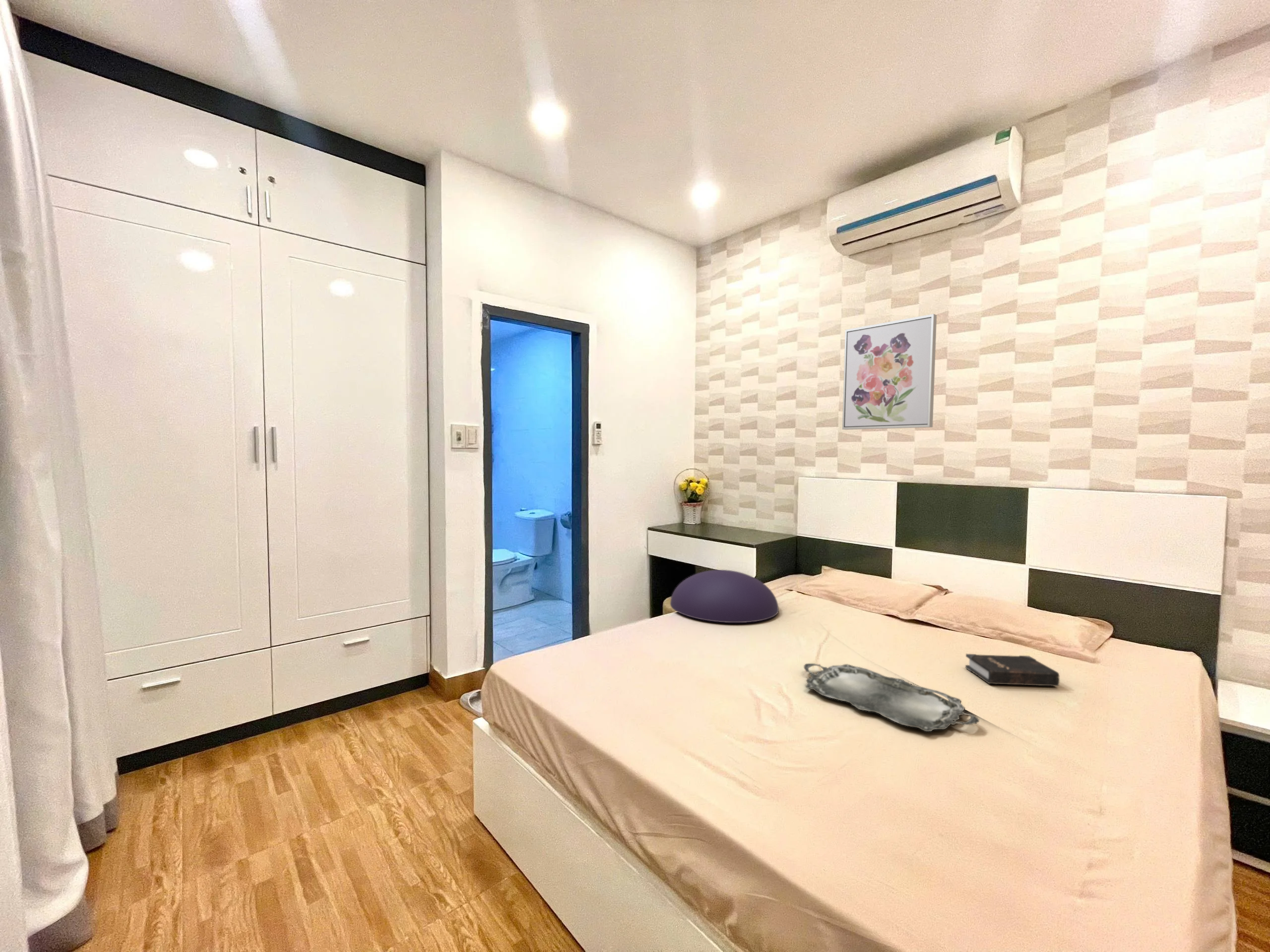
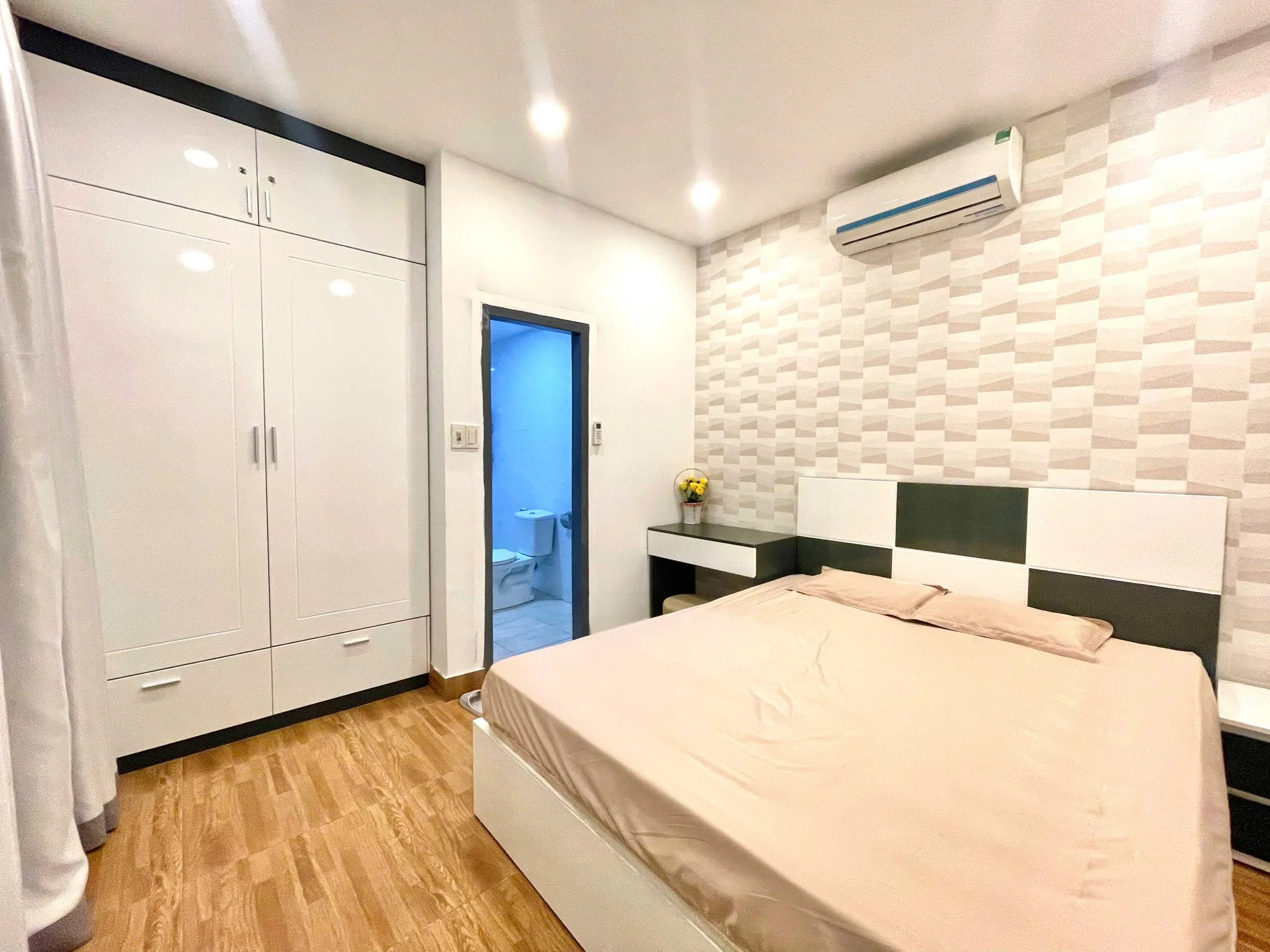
- hardback book [965,654,1060,687]
- wall art [842,313,937,430]
- cushion [670,569,779,623]
- serving tray [803,663,980,732]
